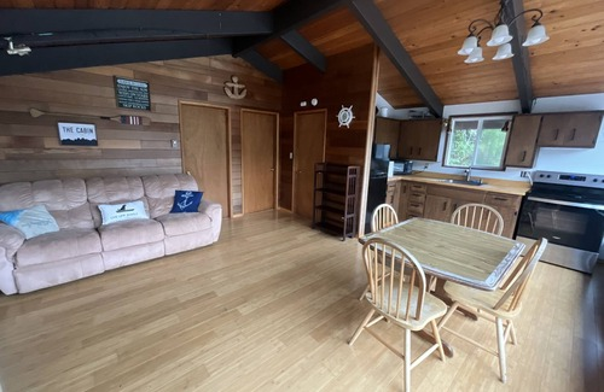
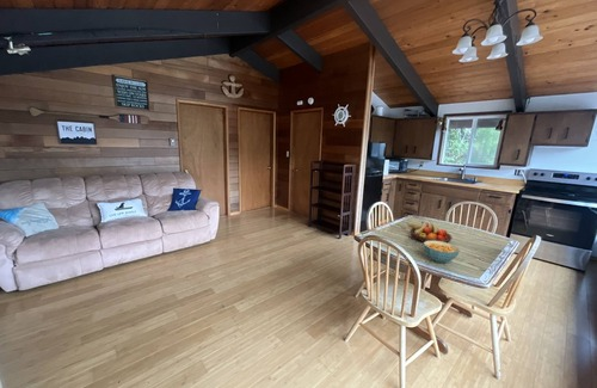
+ fruit bowl [406,220,453,244]
+ cereal bowl [423,241,461,264]
